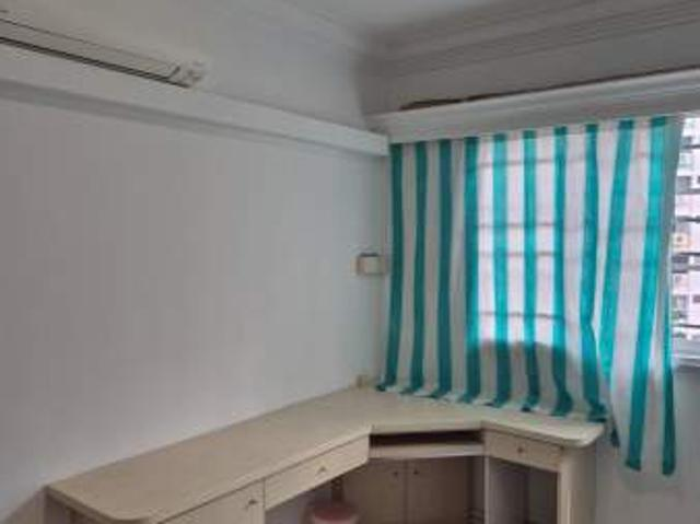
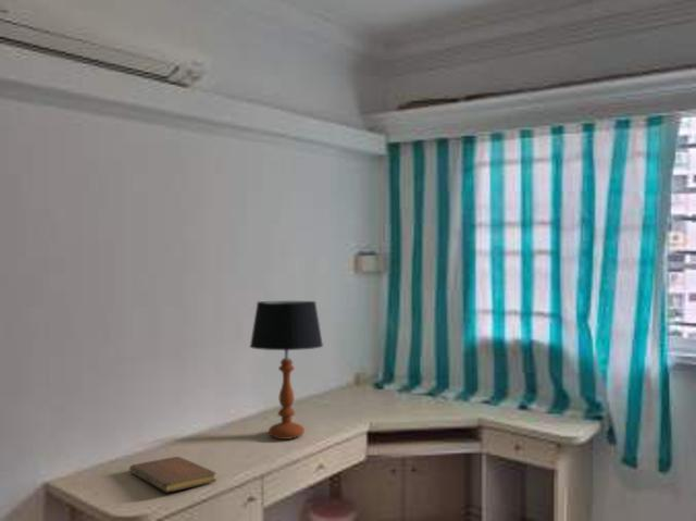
+ notebook [128,456,217,494]
+ table lamp [249,300,324,441]
